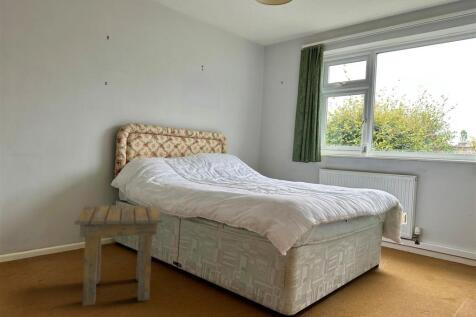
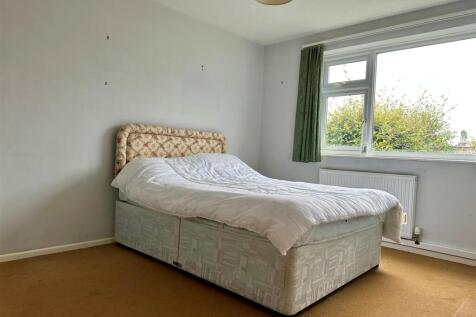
- side table [73,205,163,307]
